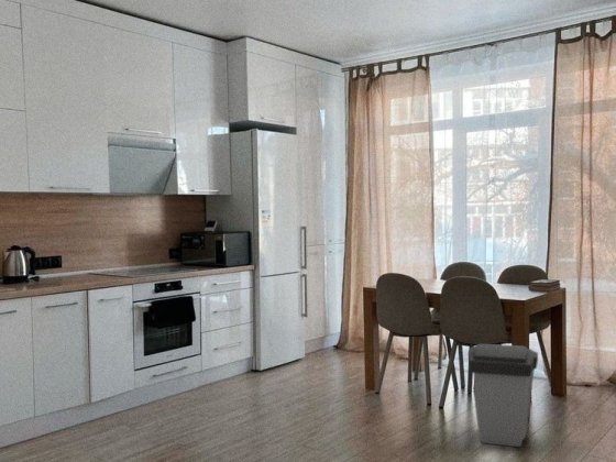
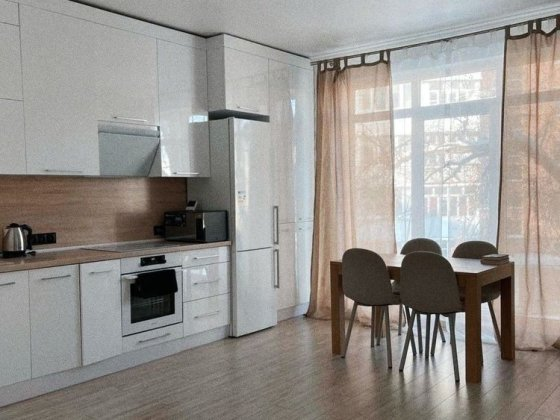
- trash can [468,342,539,448]
